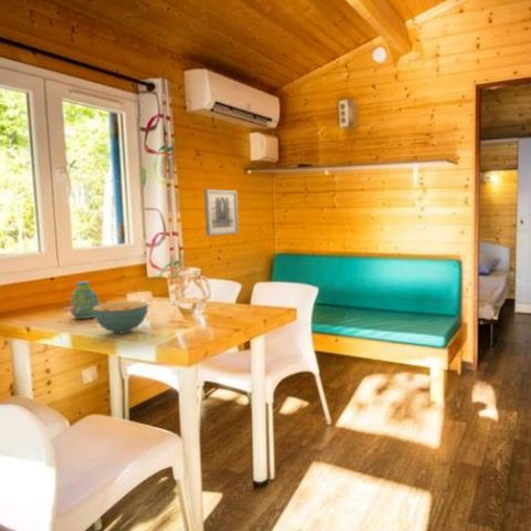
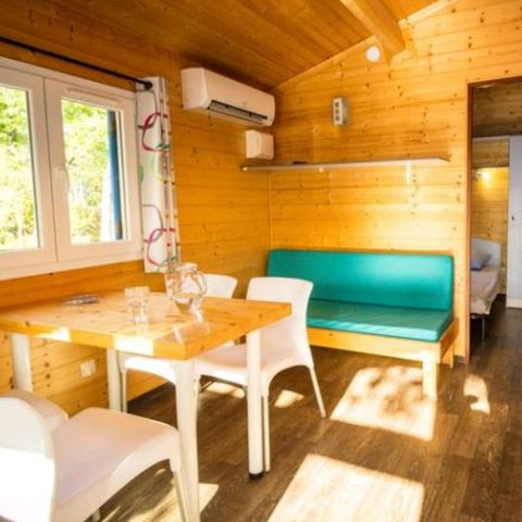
- wall art [204,188,240,237]
- mug [69,281,101,320]
- cereal bowl [93,301,149,335]
